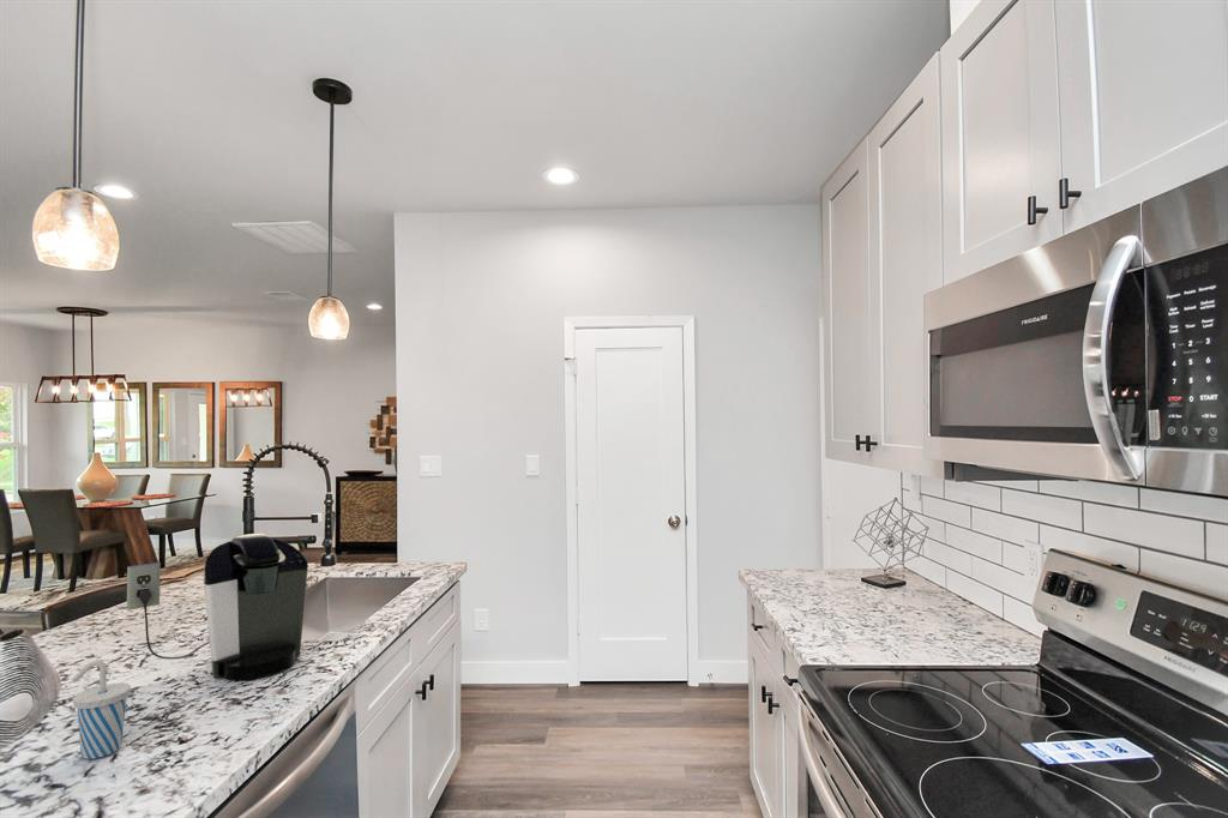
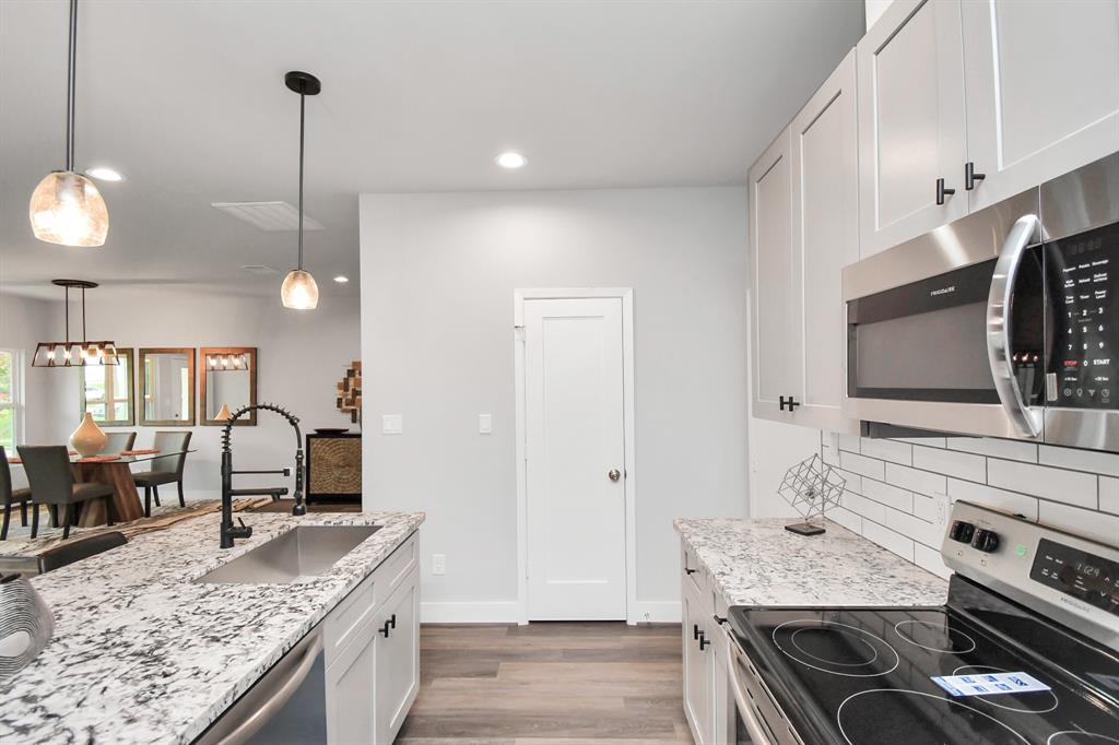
- cup [71,658,132,760]
- coffee maker [126,531,309,681]
